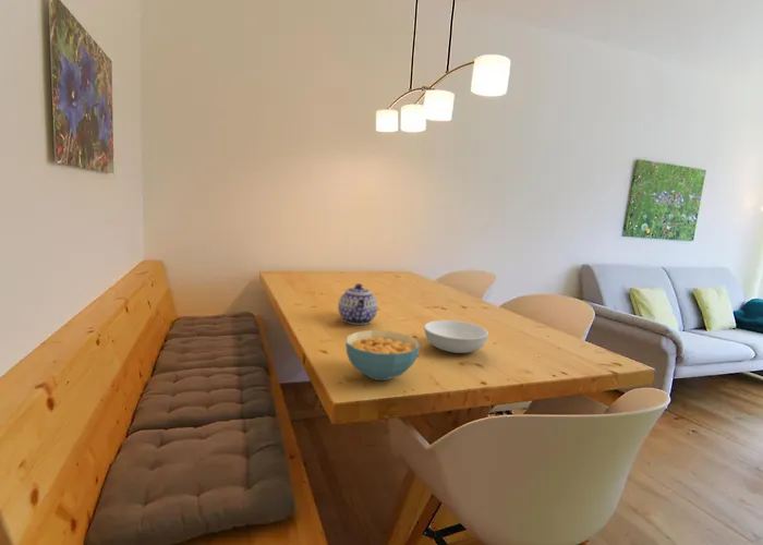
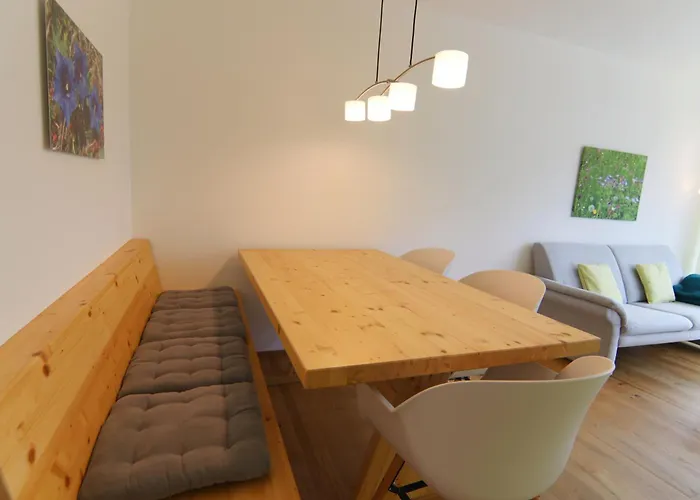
- cereal bowl [344,329,421,382]
- serving bowl [423,319,489,354]
- teapot [337,282,378,326]
